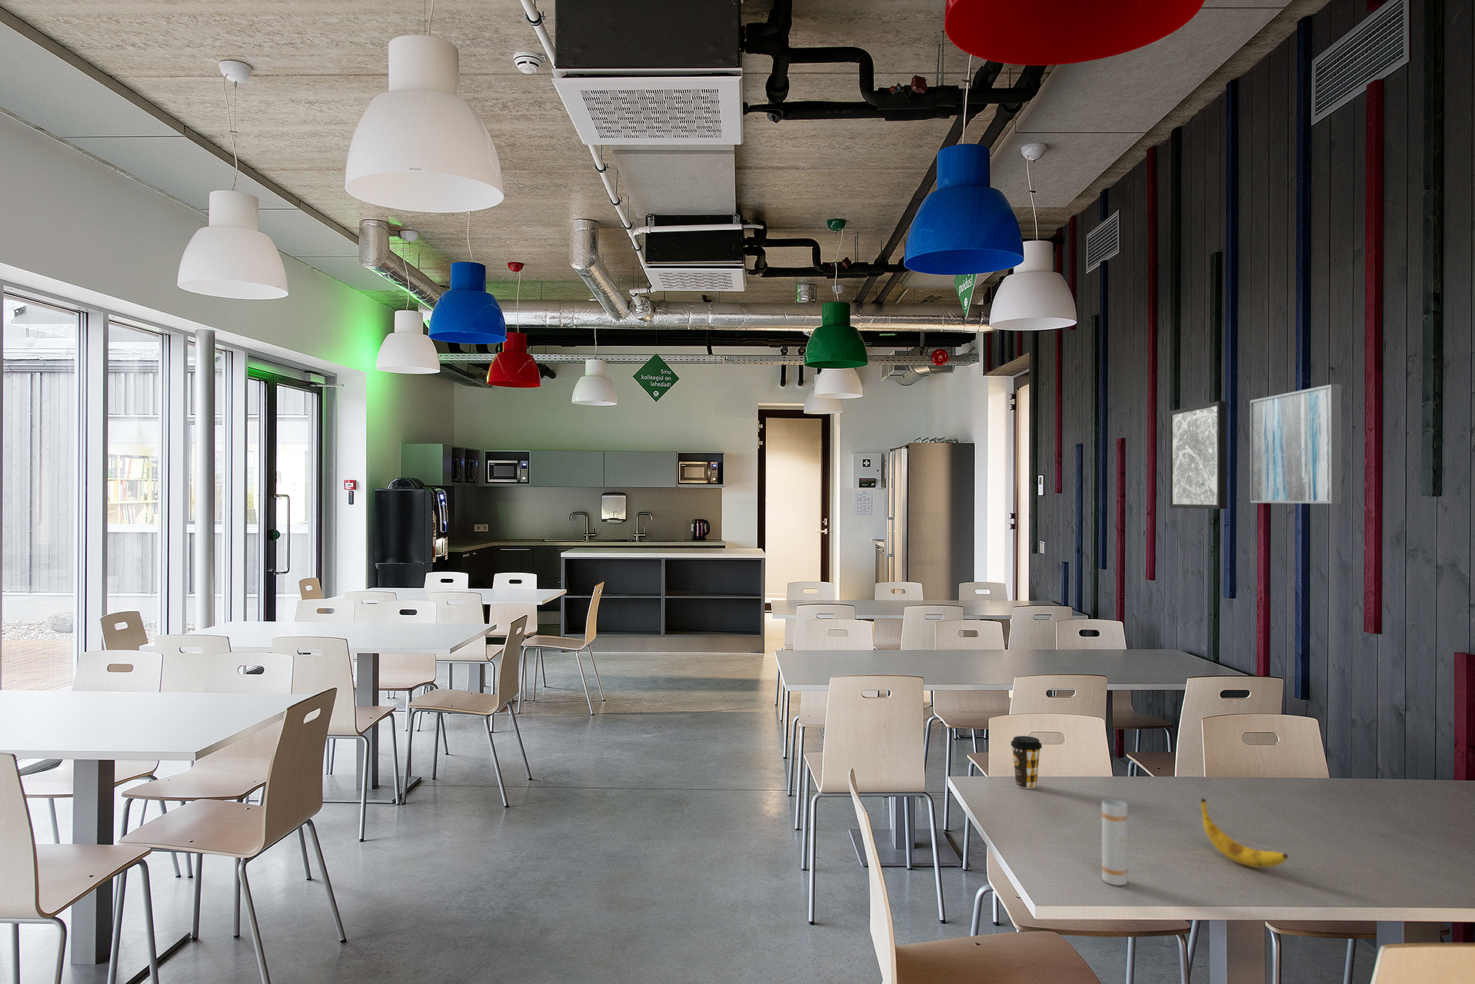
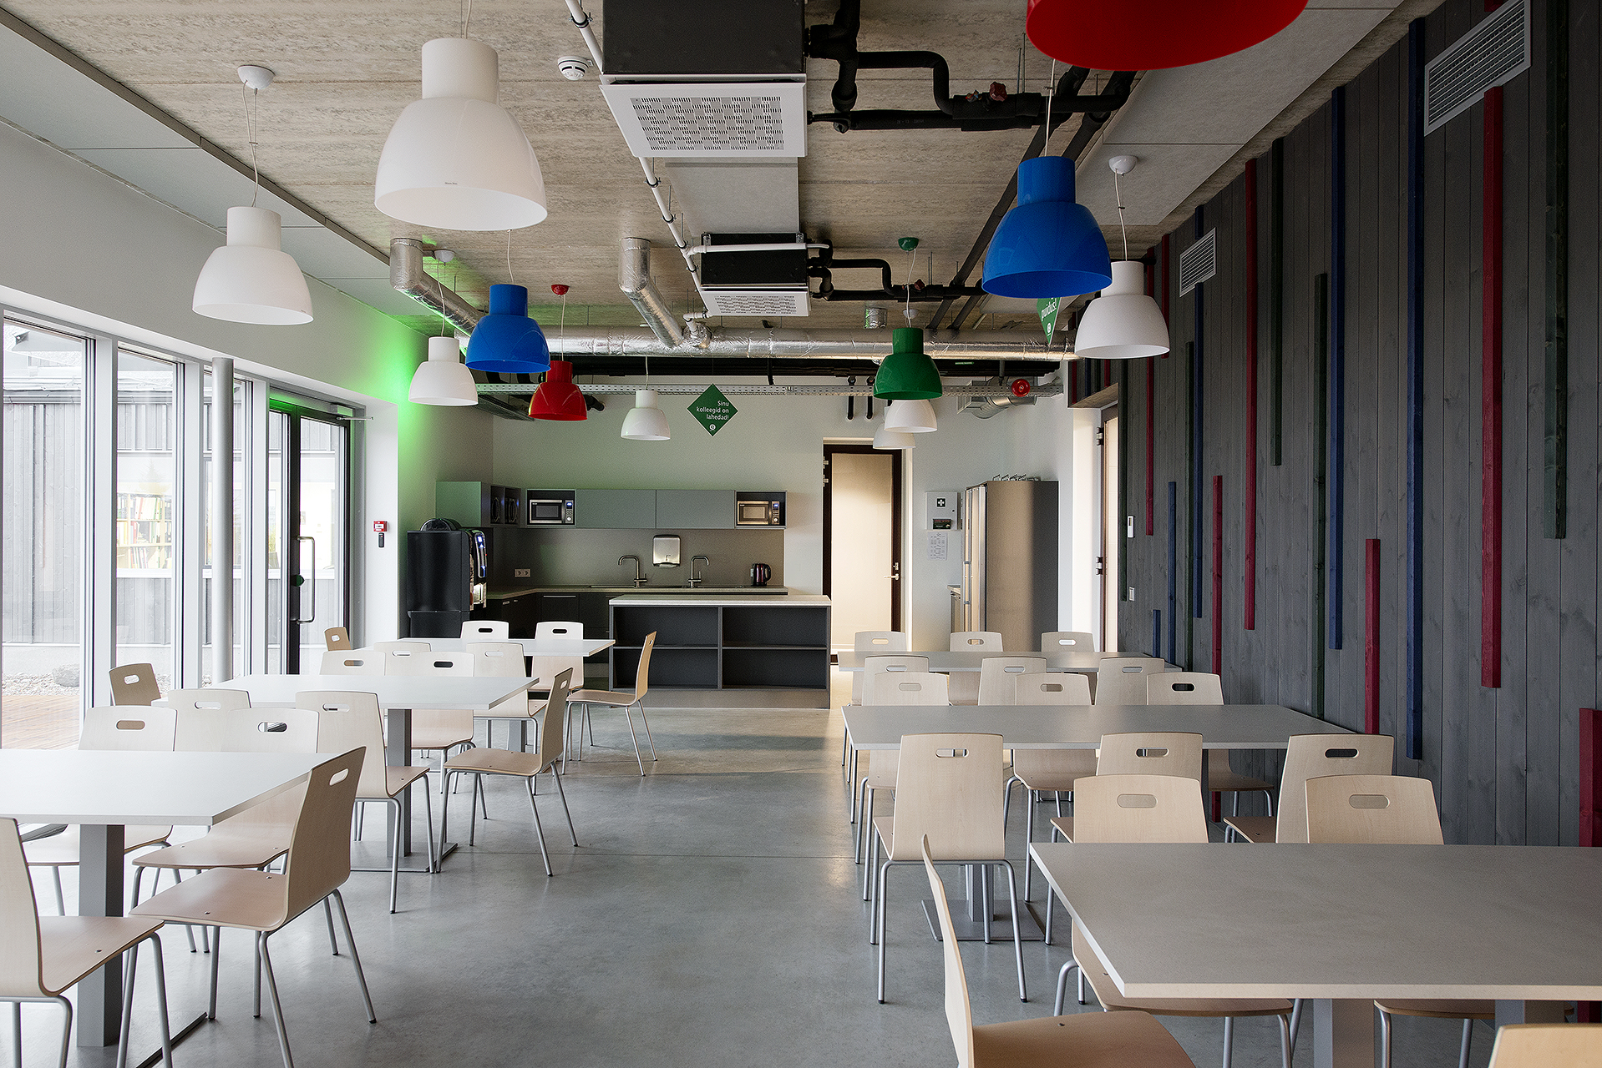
- wall art [1250,383,1342,504]
- banana [1200,798,1289,869]
- wall art [1169,401,1228,510]
- coffee cup [1009,735,1042,790]
- beverage can [1102,798,1128,886]
